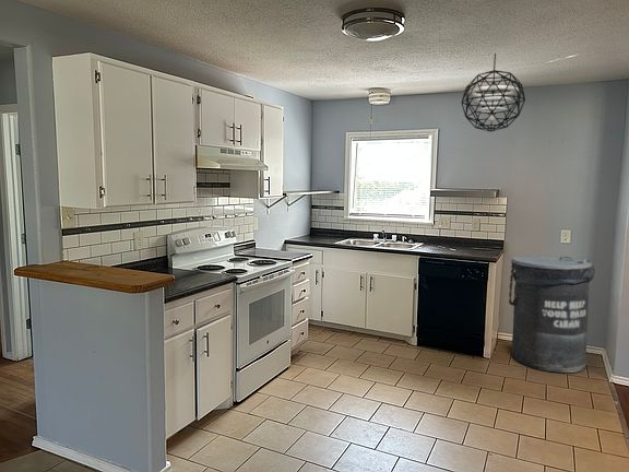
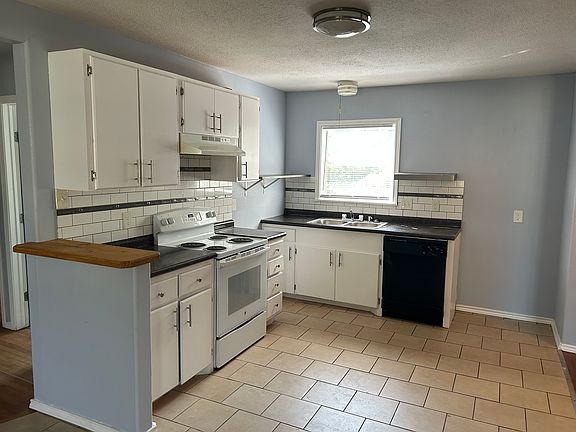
- pendant light [461,52,526,133]
- trash can [508,256,596,374]
